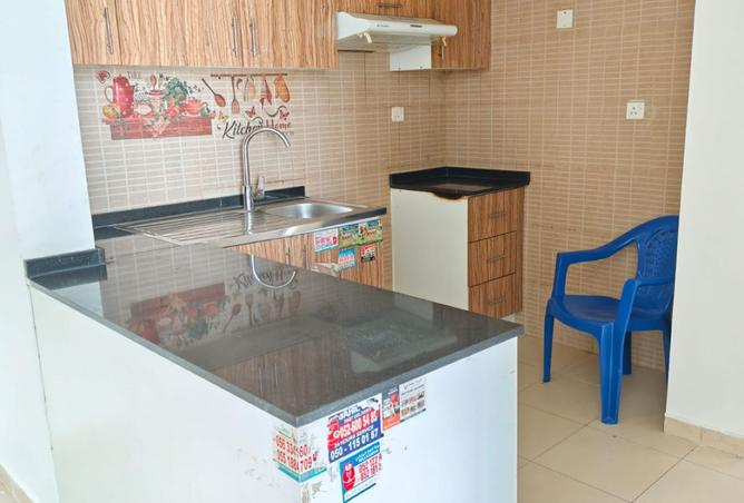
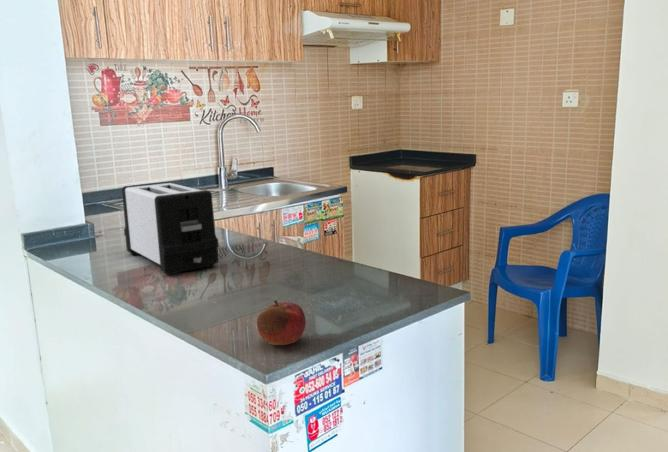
+ fruit [256,299,307,346]
+ toaster [121,181,220,275]
